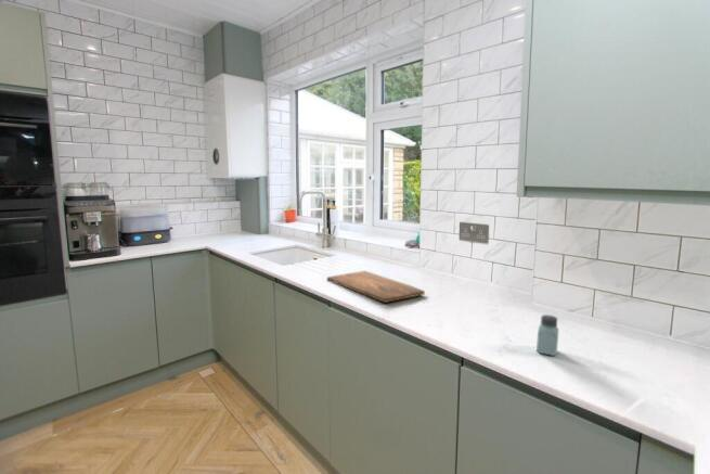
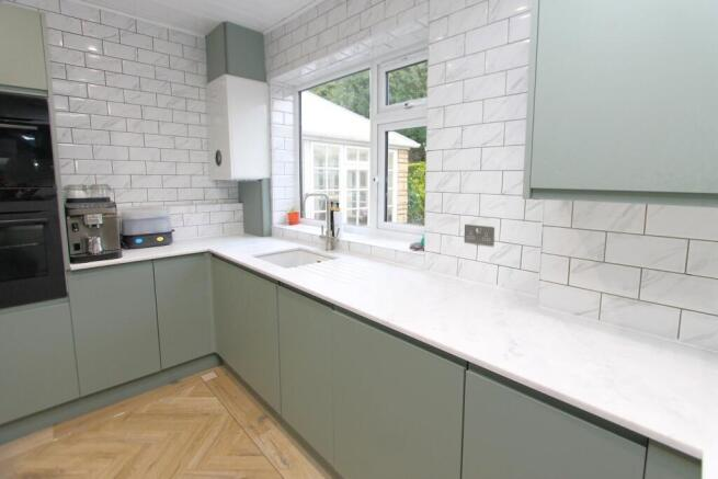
- saltshaker [535,313,559,357]
- cutting board [326,270,426,304]
